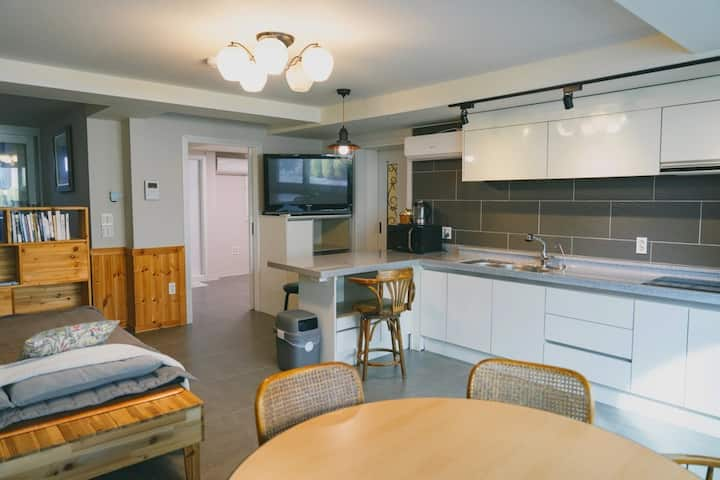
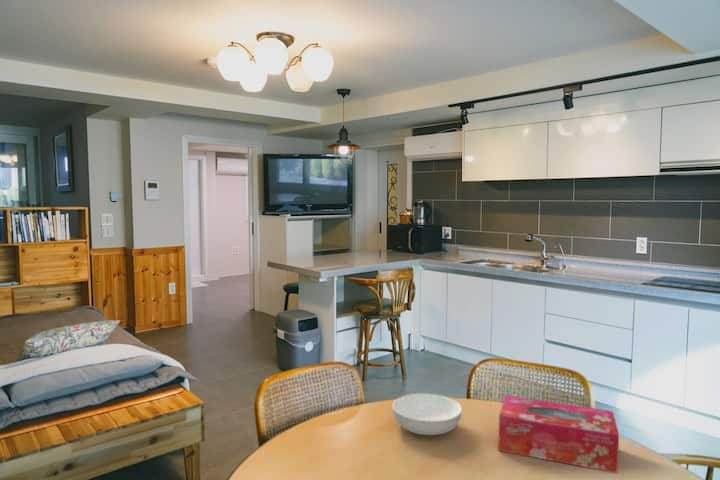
+ tissue box [497,394,620,474]
+ serving bowl [391,393,463,436]
